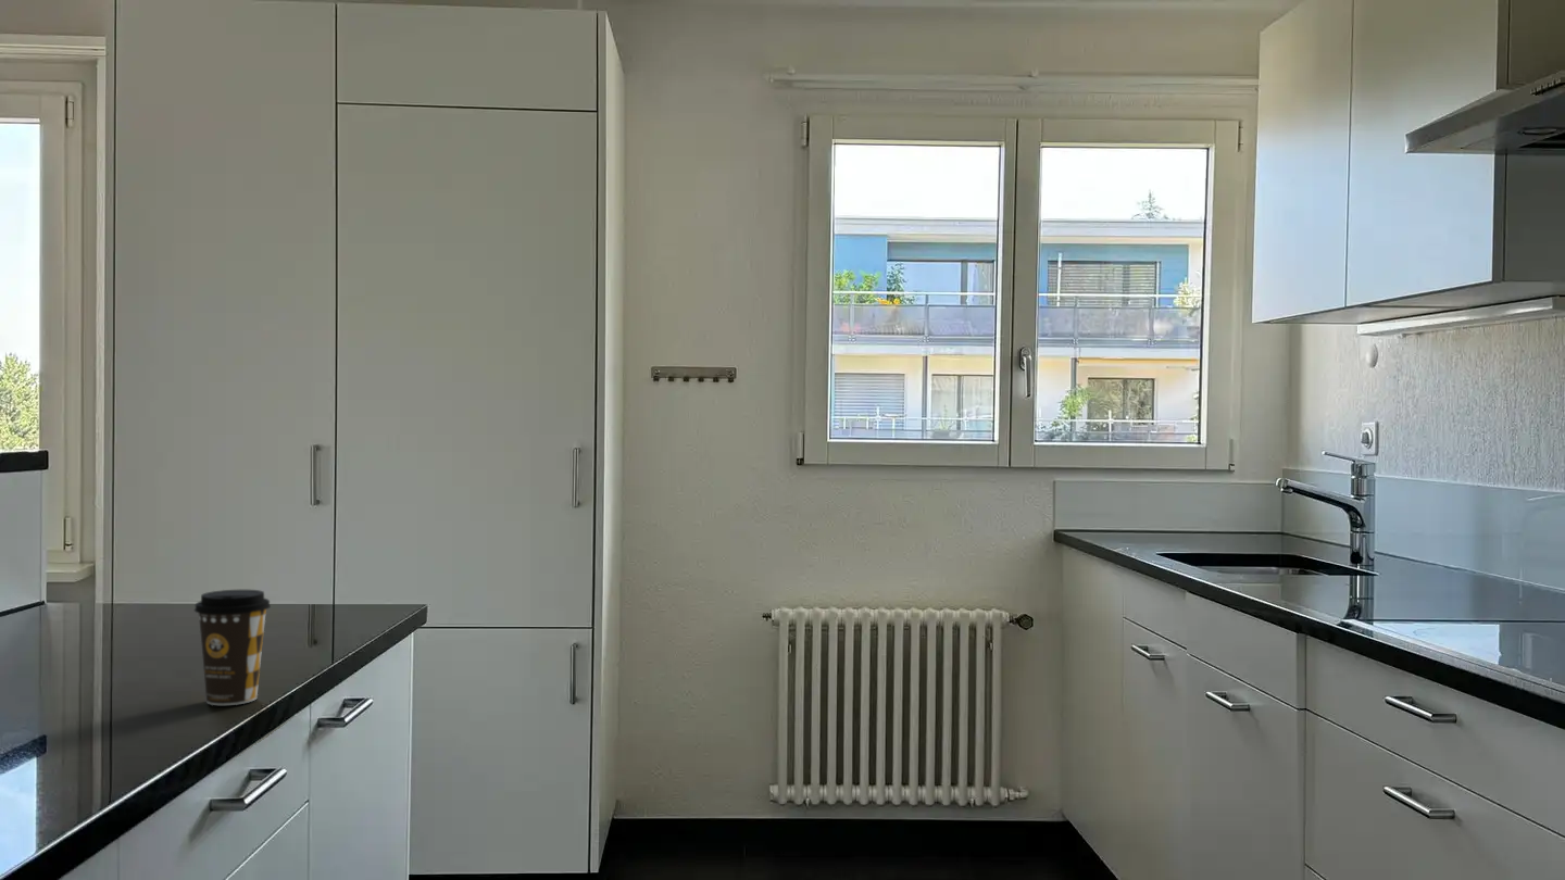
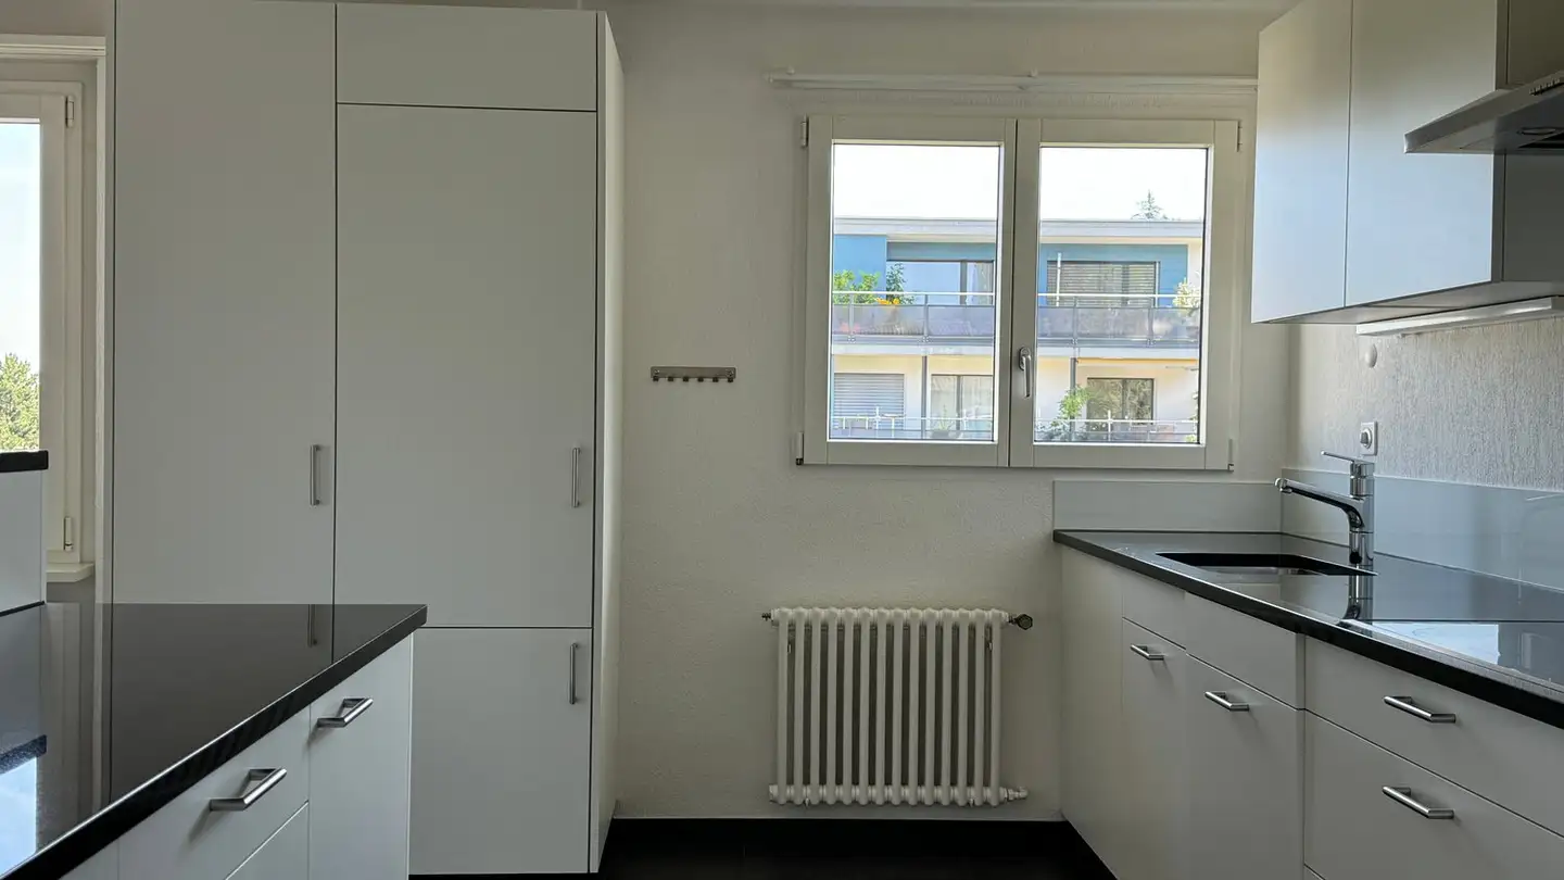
- coffee cup [193,589,272,706]
